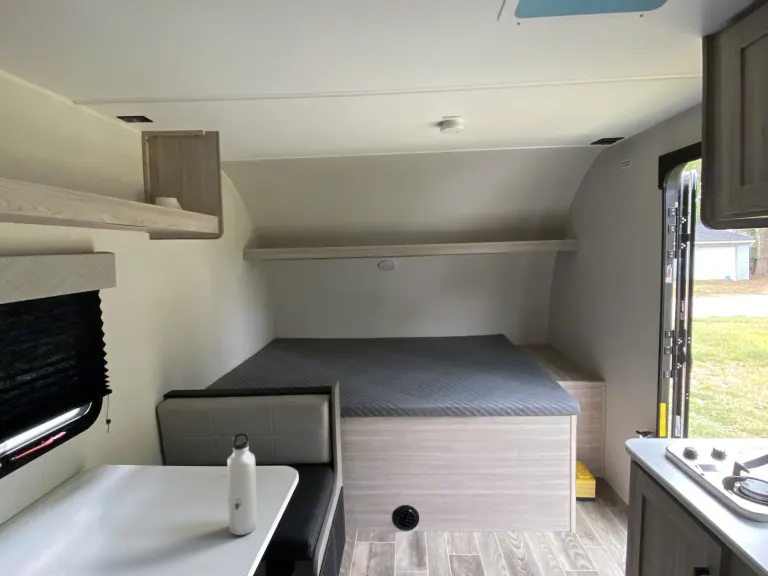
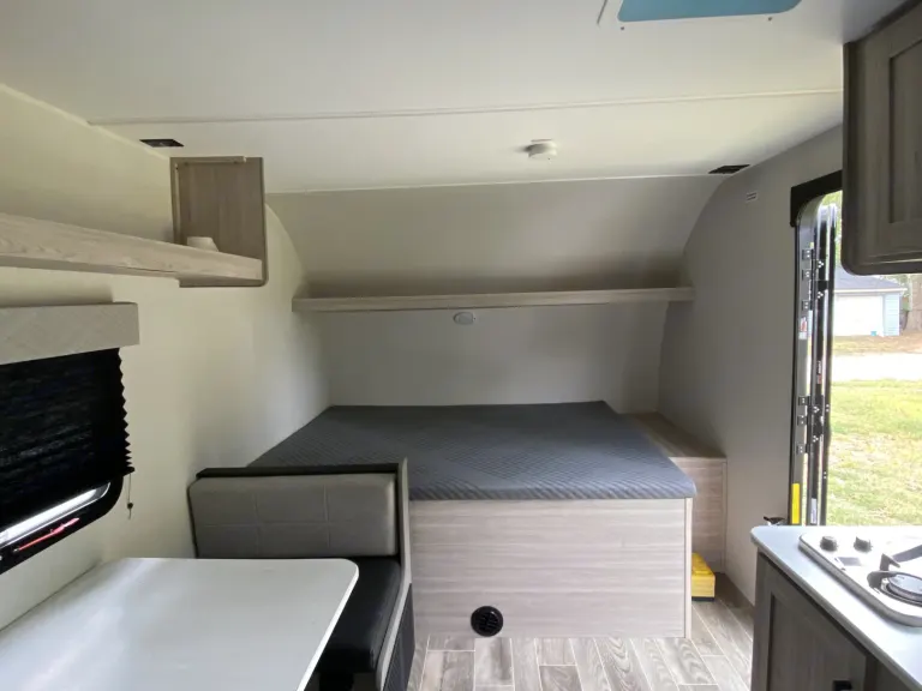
- water bottle [226,431,258,536]
